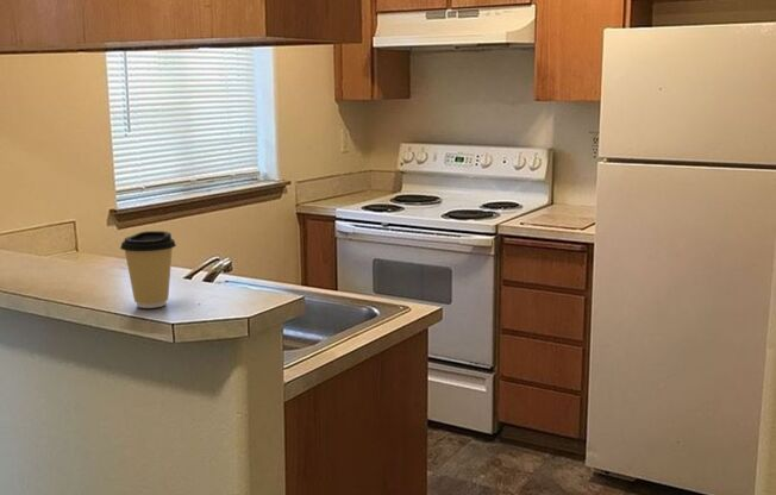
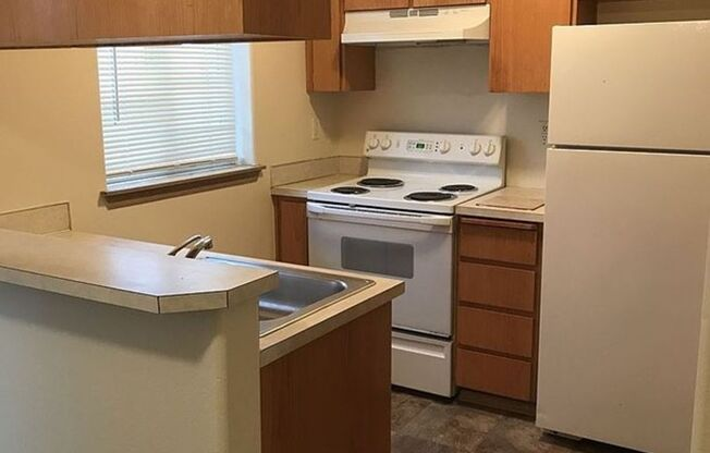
- coffee cup [119,230,177,309]
